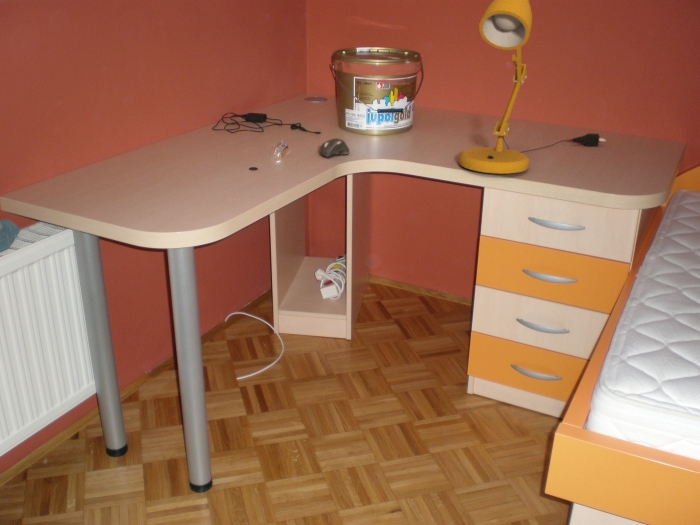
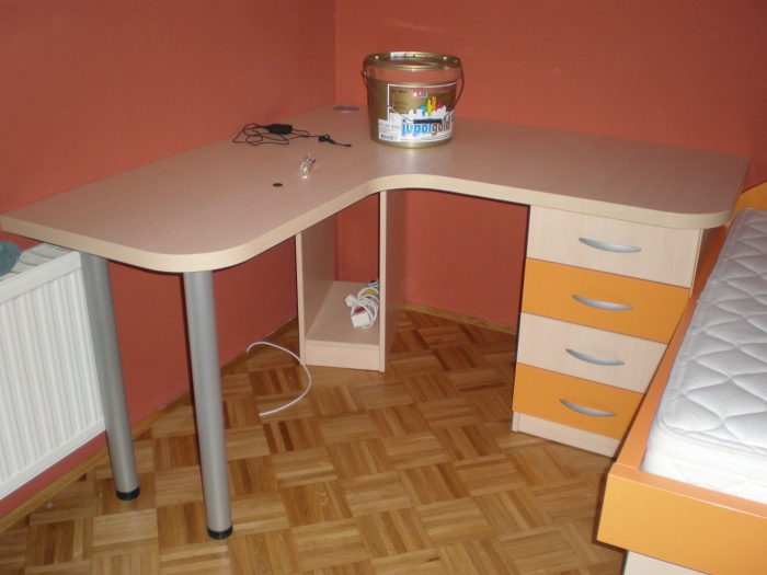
- desk lamp [458,0,607,175]
- computer mouse [318,138,350,158]
